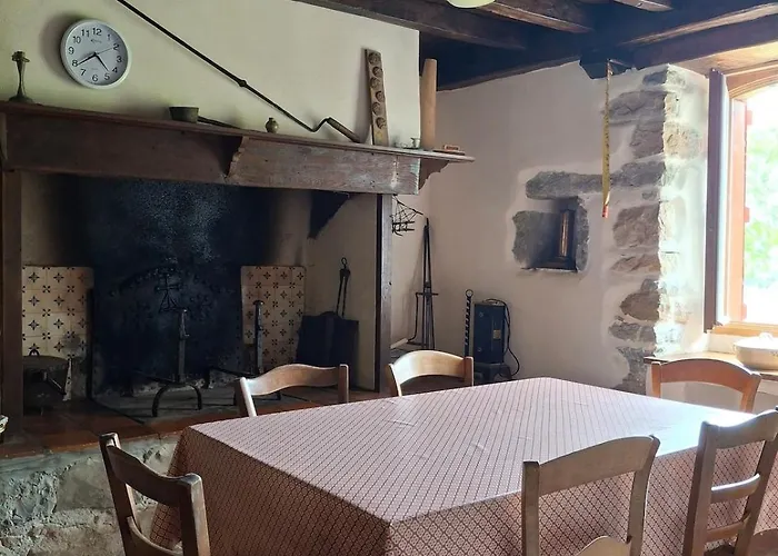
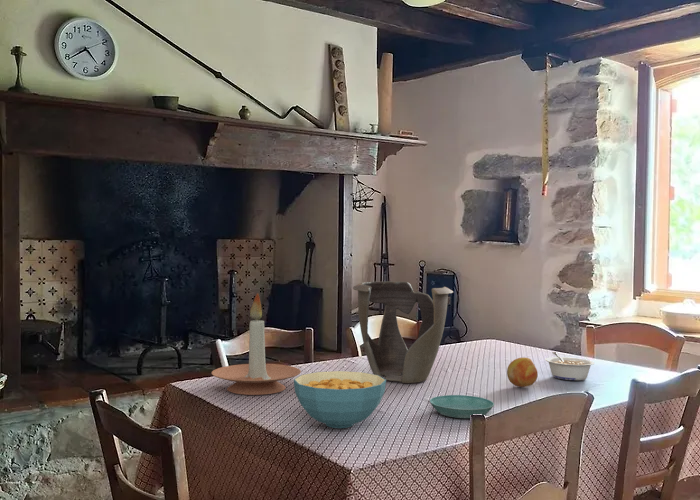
+ legume [544,351,595,381]
+ cereal bowl [293,370,387,429]
+ candle holder [211,292,302,396]
+ saucer [429,394,495,419]
+ fruit [506,356,539,388]
+ decorative bowl [352,280,454,384]
